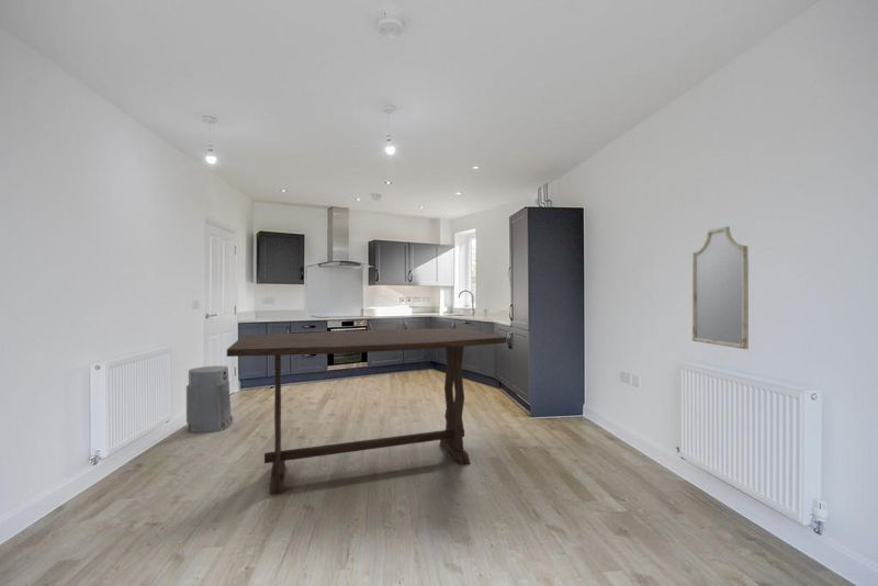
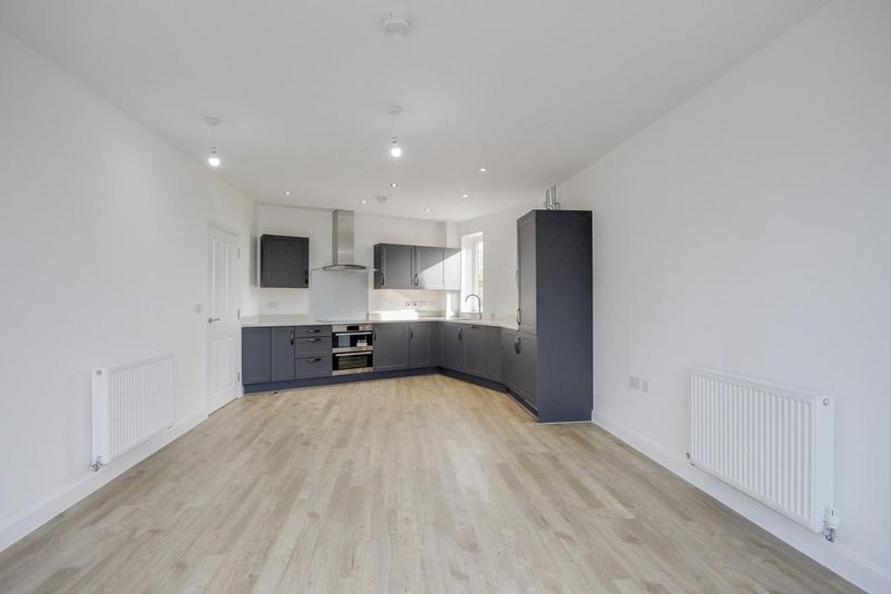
- air purifier [185,364,234,433]
- home mirror [691,225,750,350]
- dining table [226,327,508,496]
